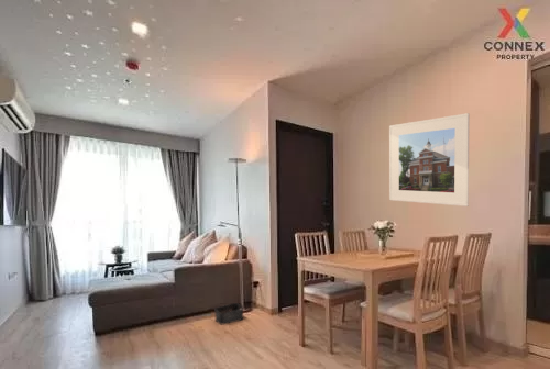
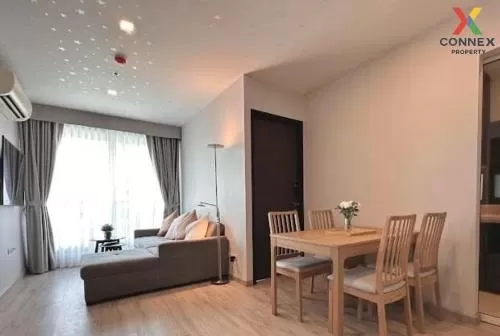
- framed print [388,112,471,208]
- storage bin [215,302,244,326]
